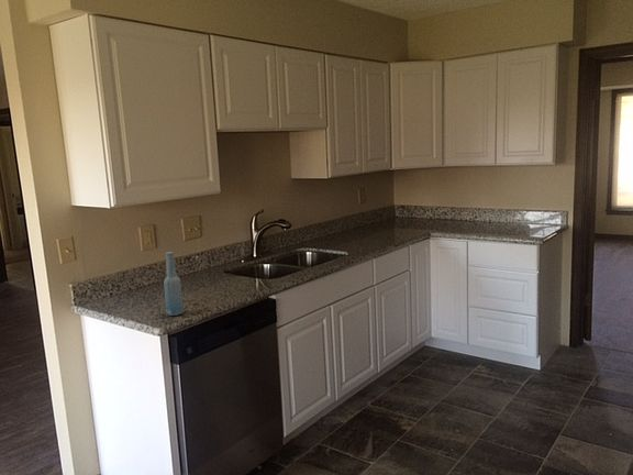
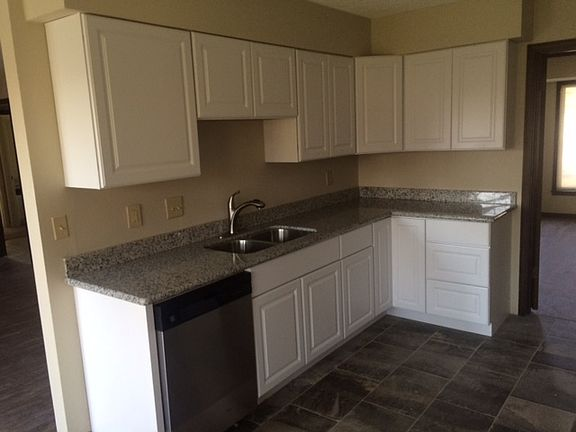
- bottle [163,251,185,317]
